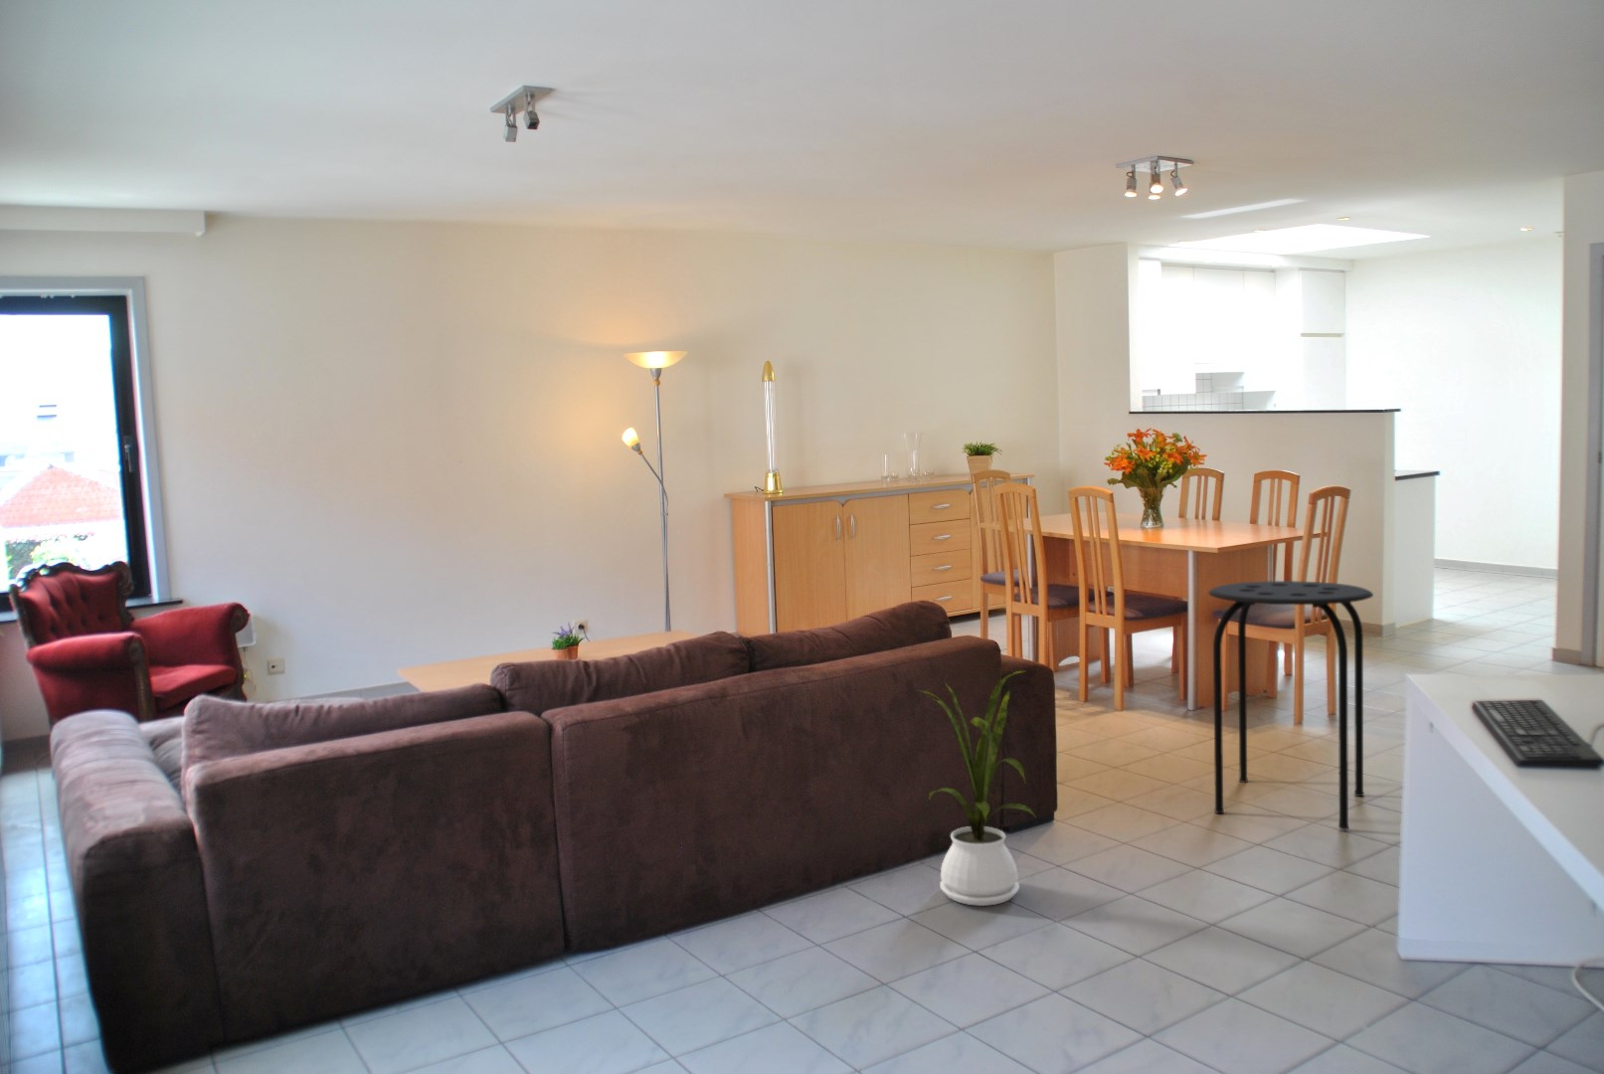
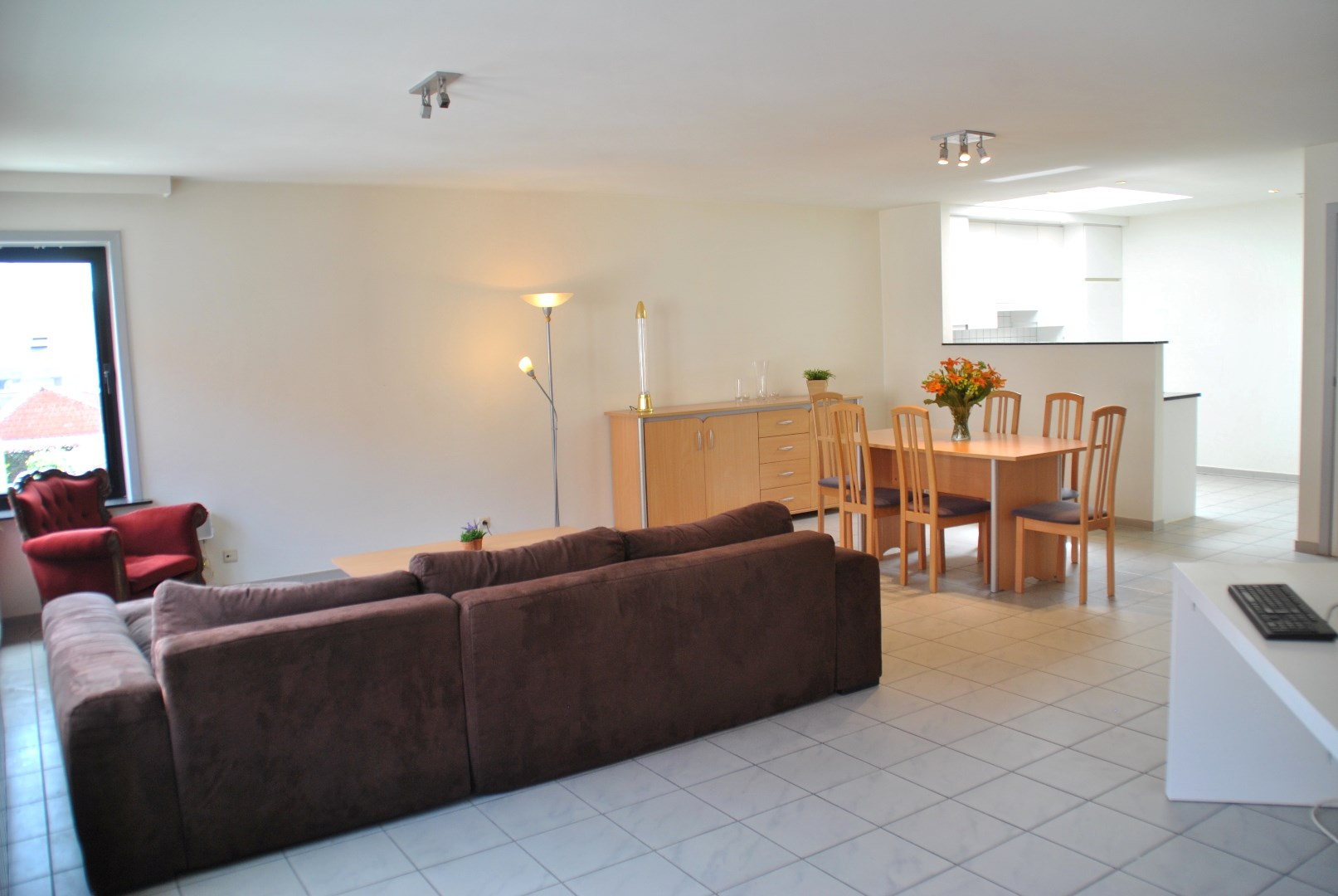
- house plant [913,670,1036,907]
- stool [1207,580,1374,831]
